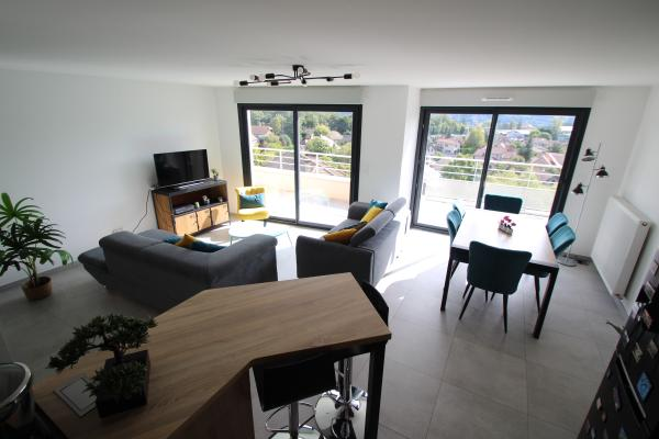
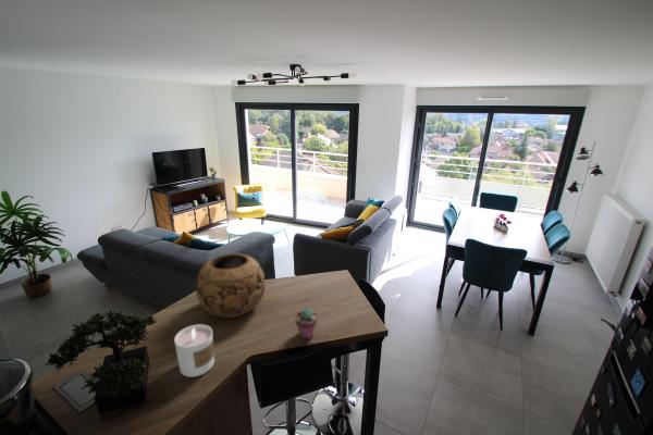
+ decorative bowl [195,252,267,319]
+ potted succulent [294,307,319,339]
+ candle [173,323,215,378]
